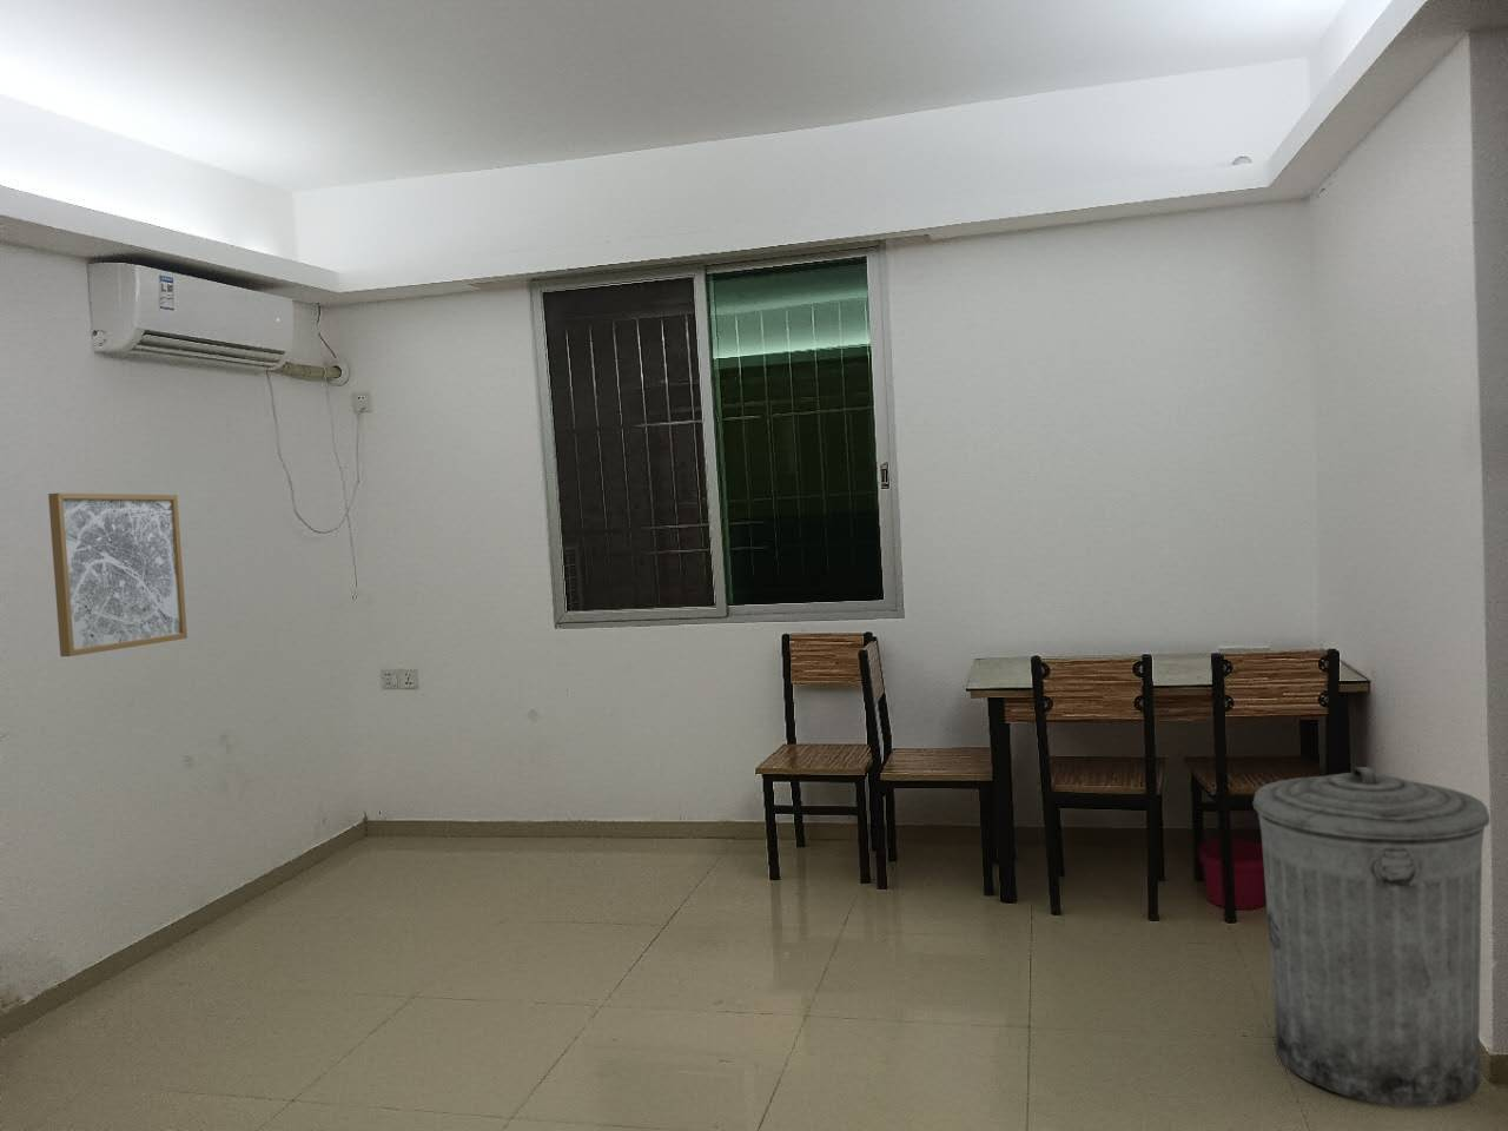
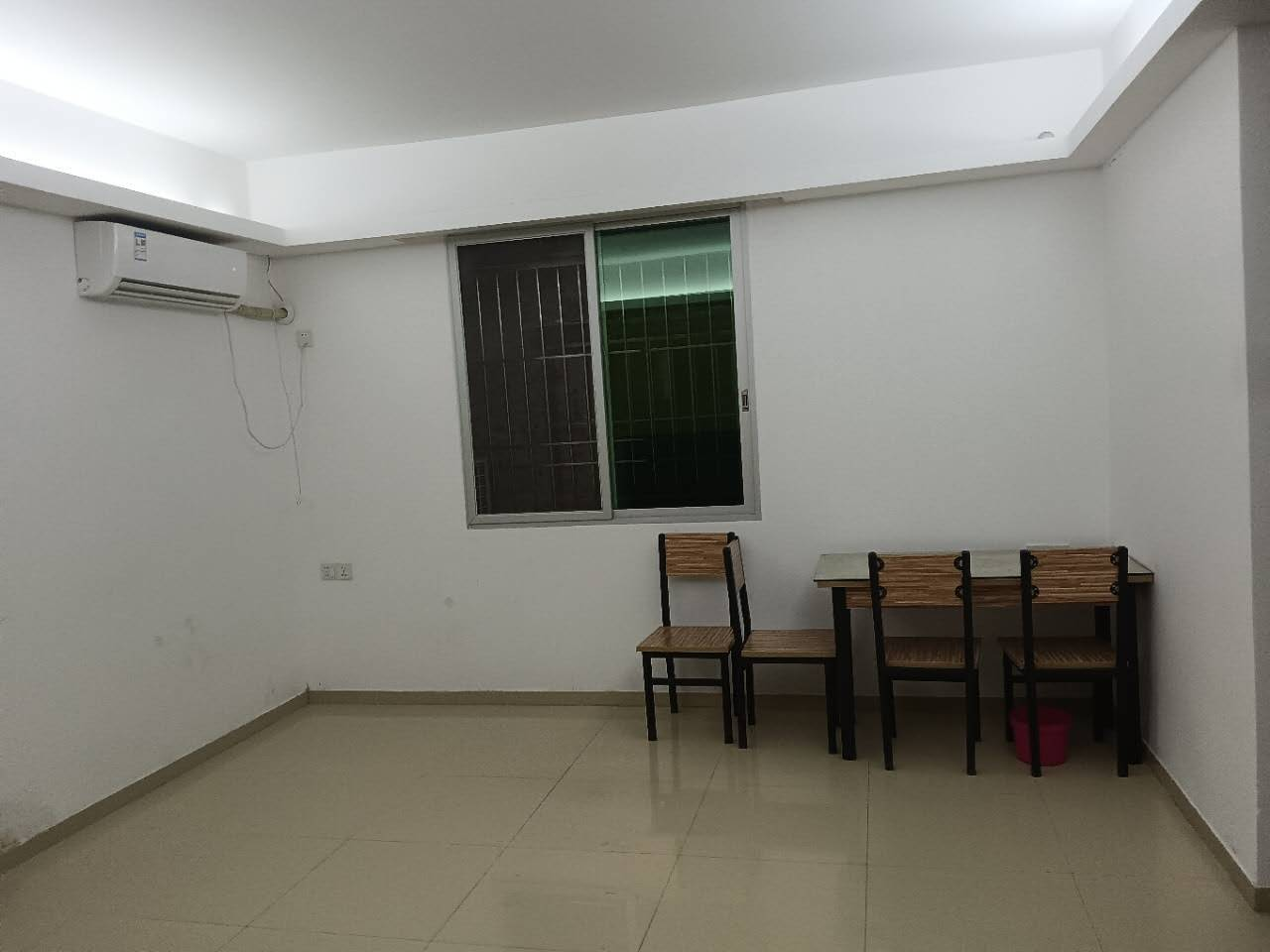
- trash can [1252,766,1491,1107]
- wall art [47,493,189,657]
